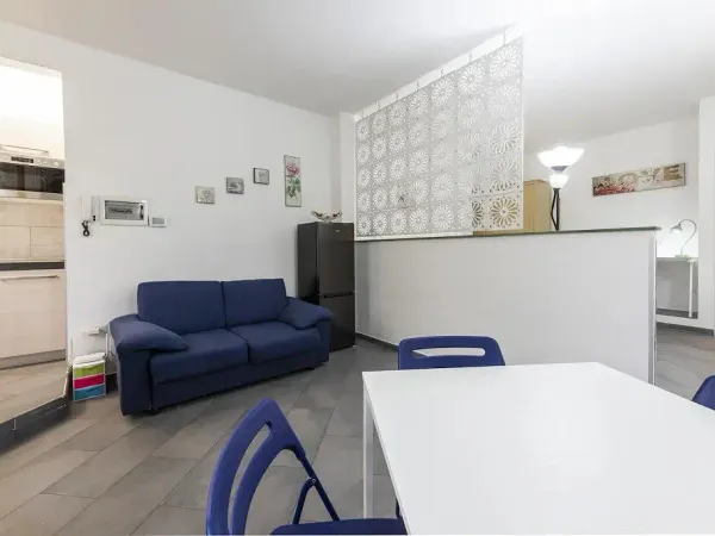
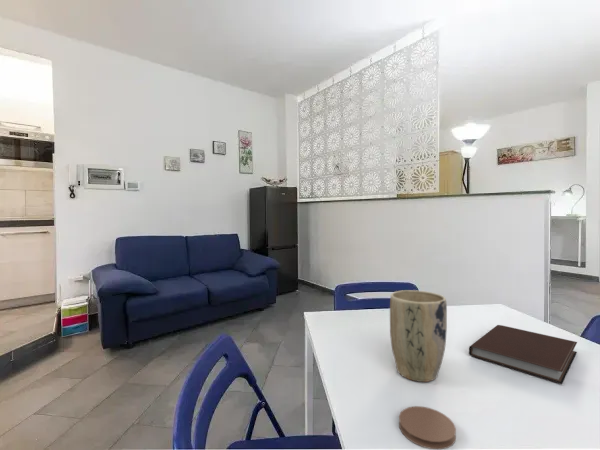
+ coaster [398,405,457,450]
+ plant pot [389,289,448,383]
+ notebook [468,324,578,385]
